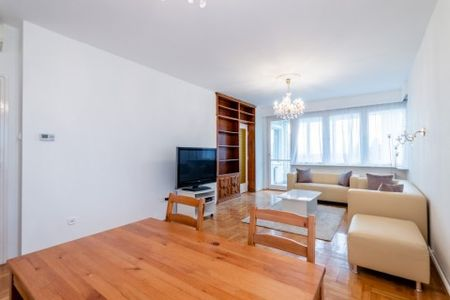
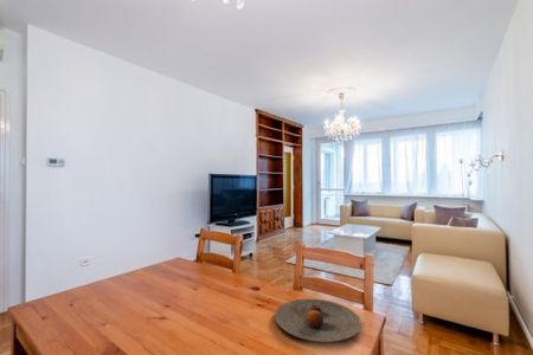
+ plate [274,298,362,343]
